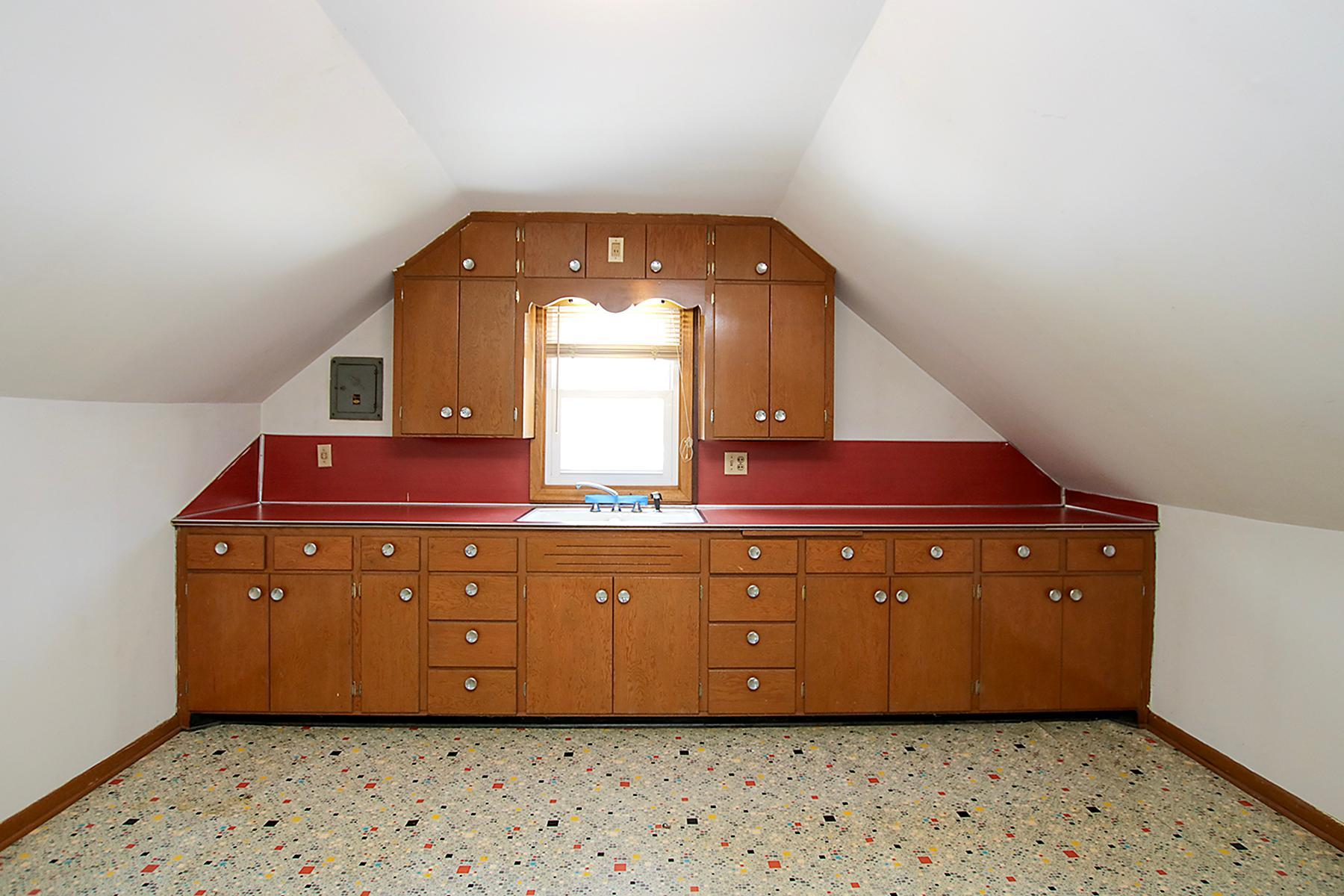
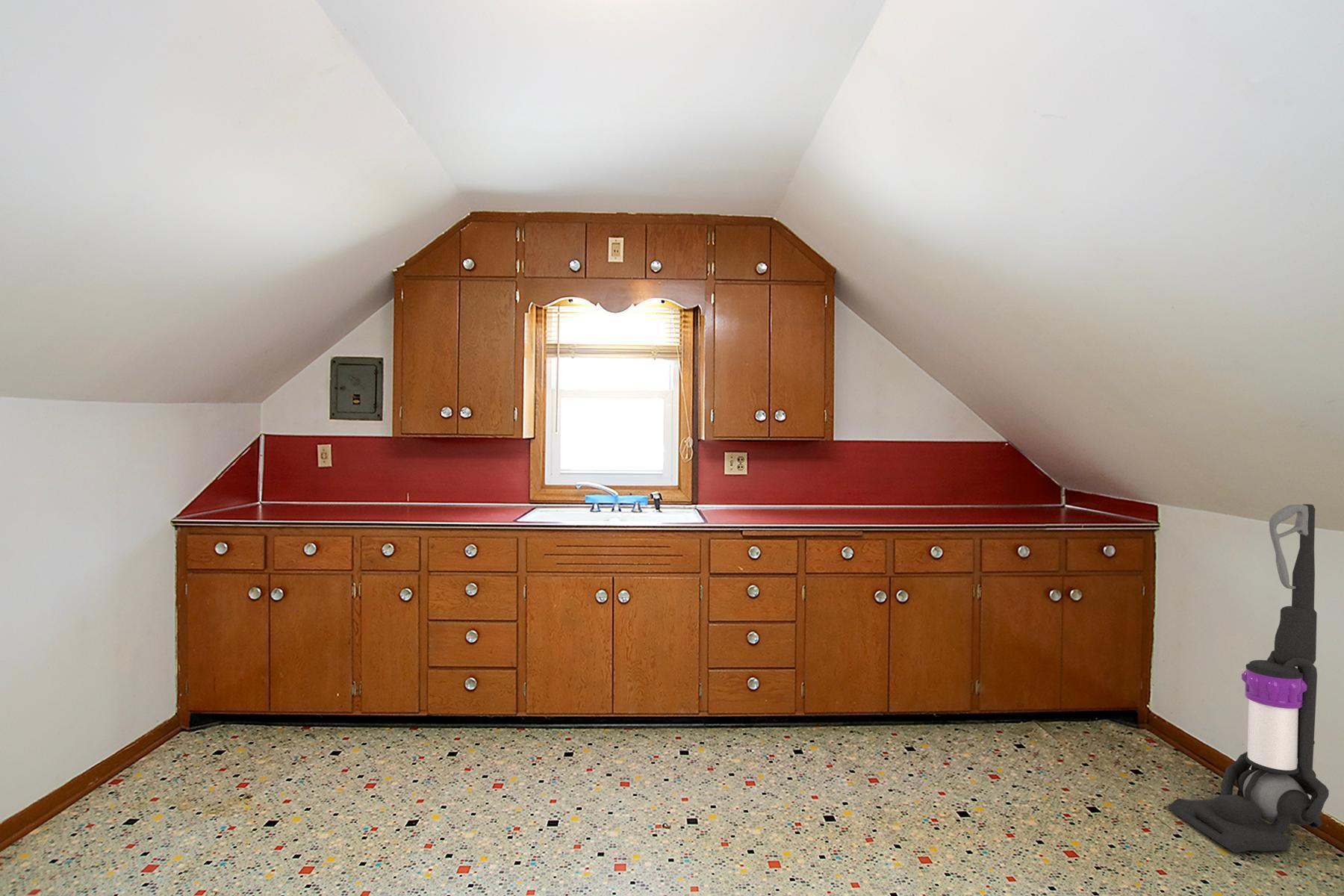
+ vacuum cleaner [1168,503,1330,854]
